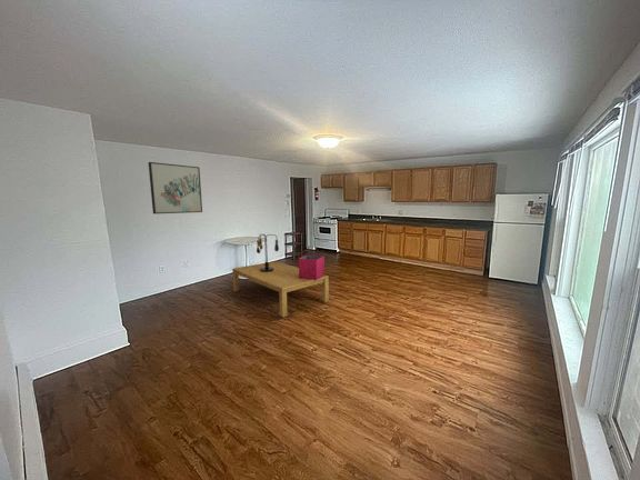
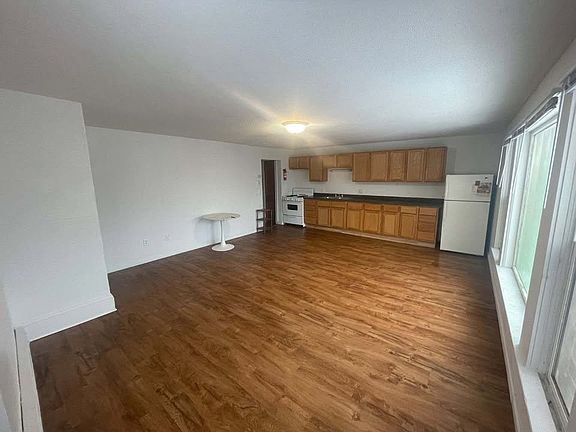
- coffee table [231,260,330,318]
- storage bin [298,253,326,280]
- wall art [148,161,203,214]
- lamp [256,233,280,272]
